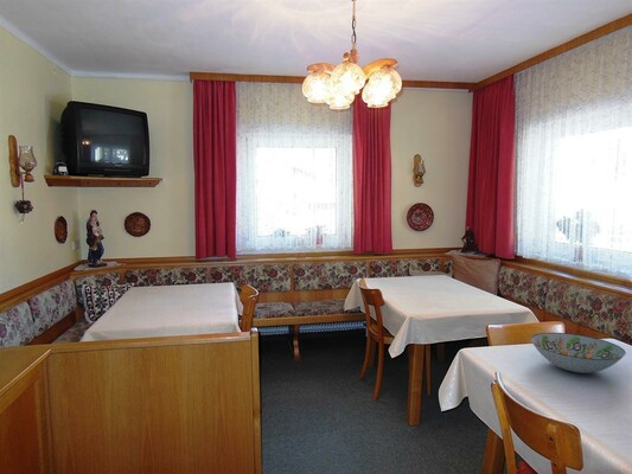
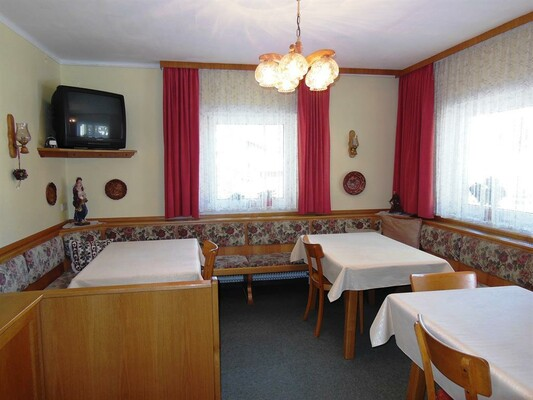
- decorative bowl [529,332,627,374]
